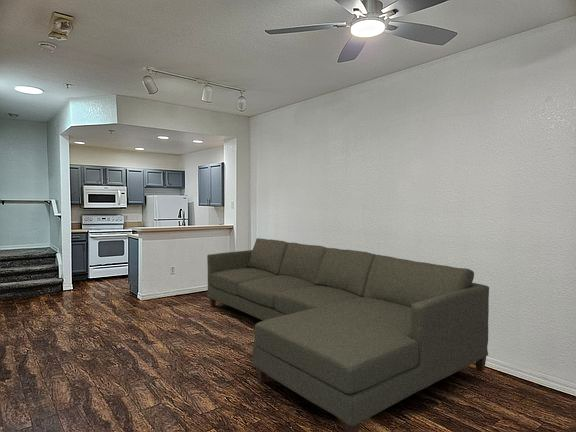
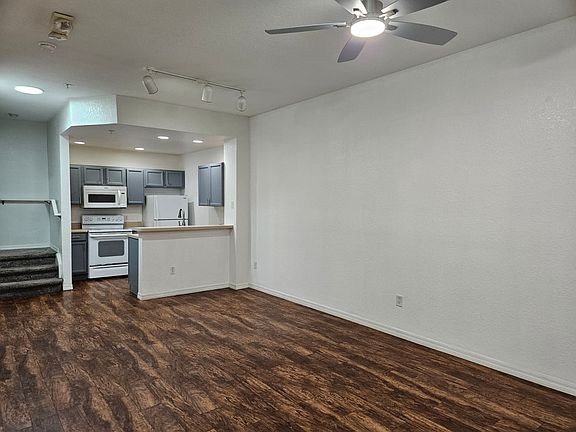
- sofa [206,237,490,432]
